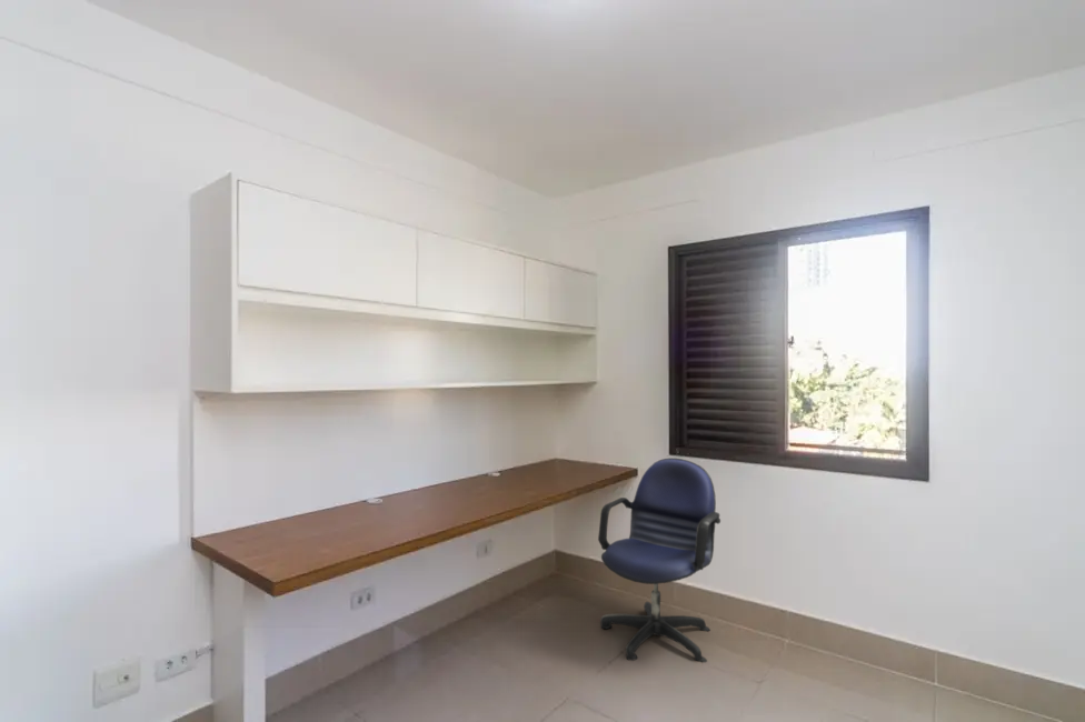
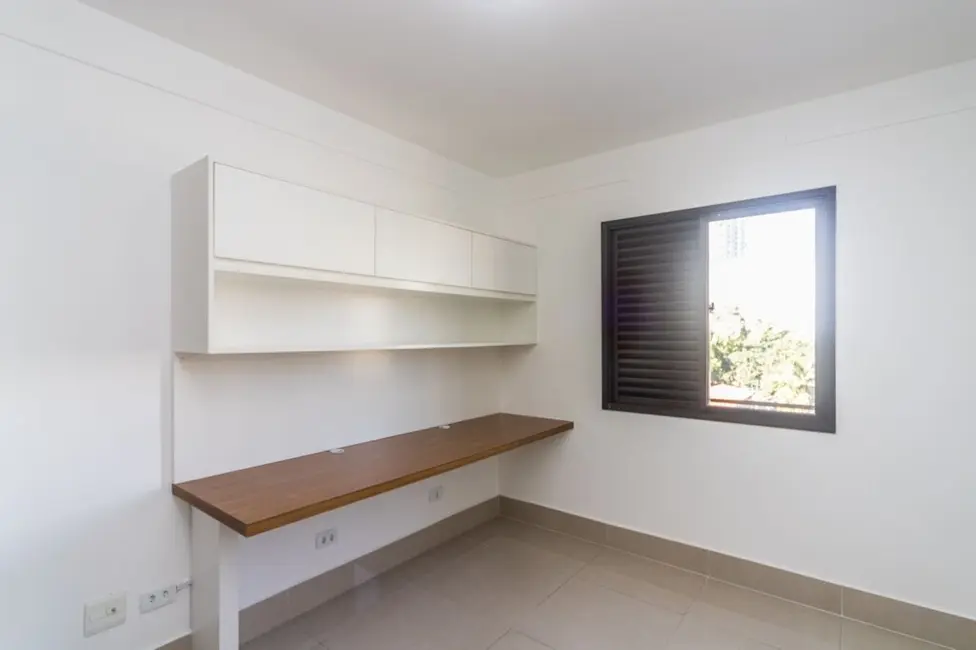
- office chair [597,457,721,663]
